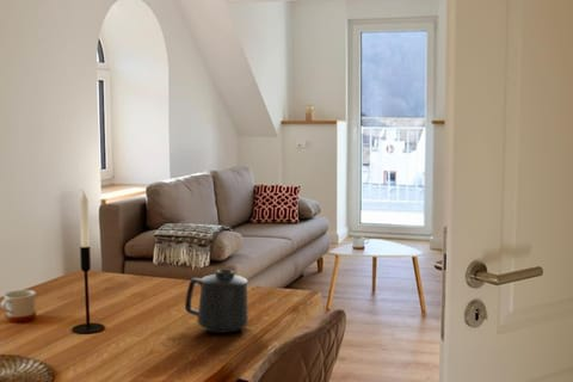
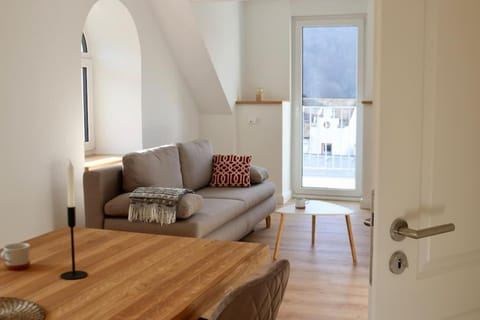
- mug [184,269,249,334]
